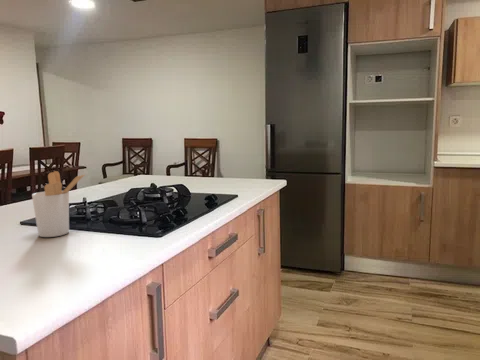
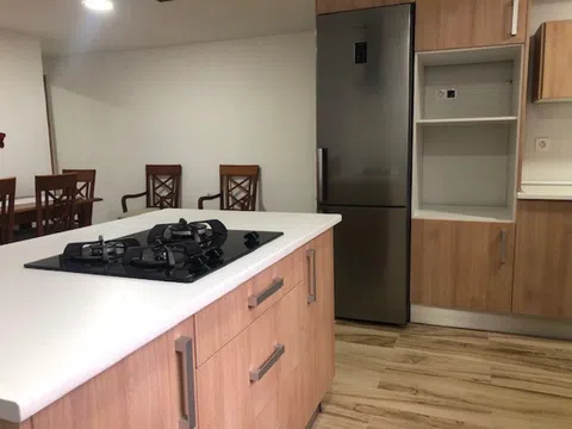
- utensil holder [31,170,84,238]
